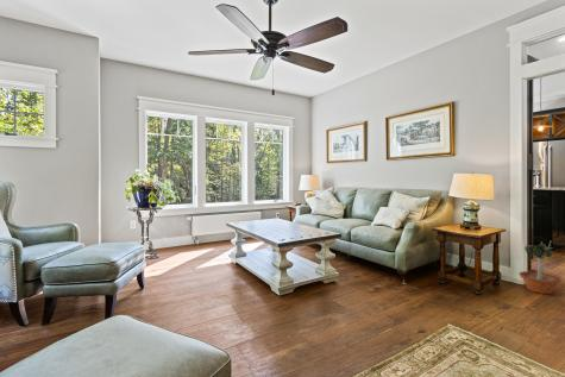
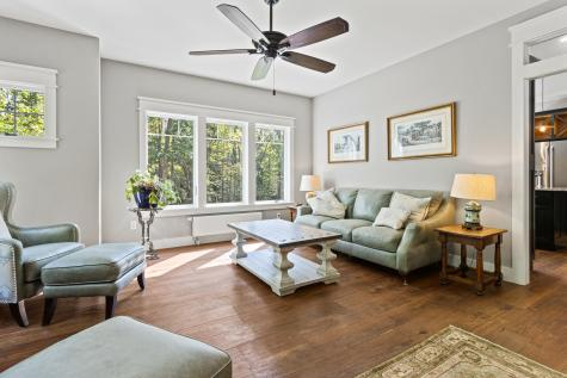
- potted tree [517,241,563,295]
